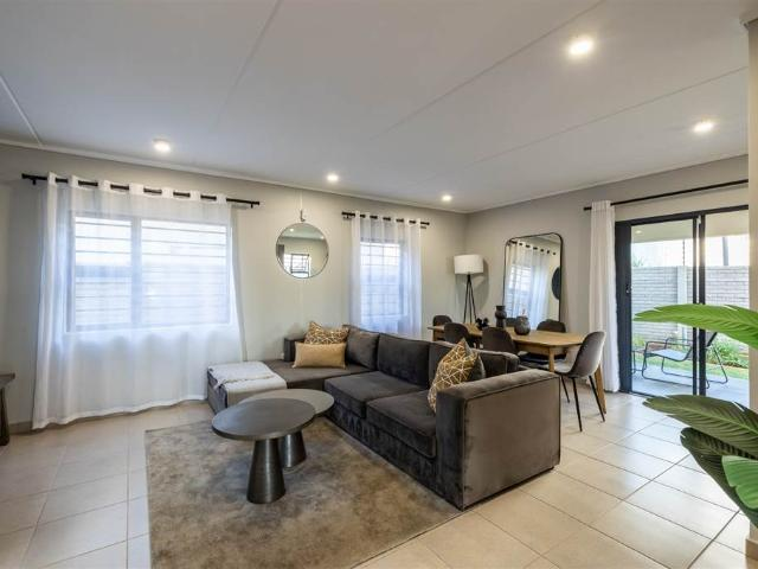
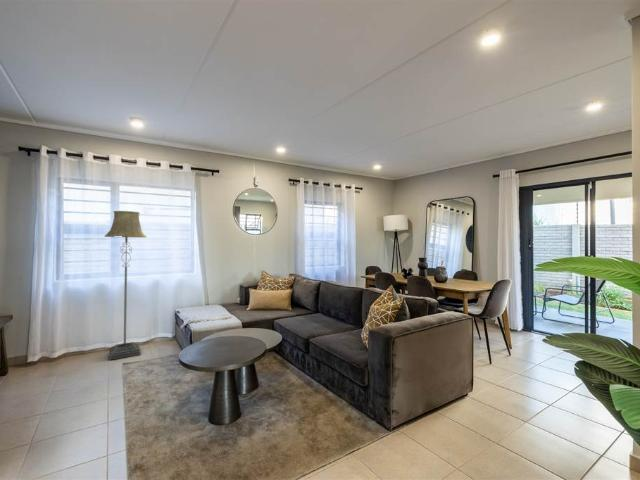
+ floor lamp [104,210,148,361]
